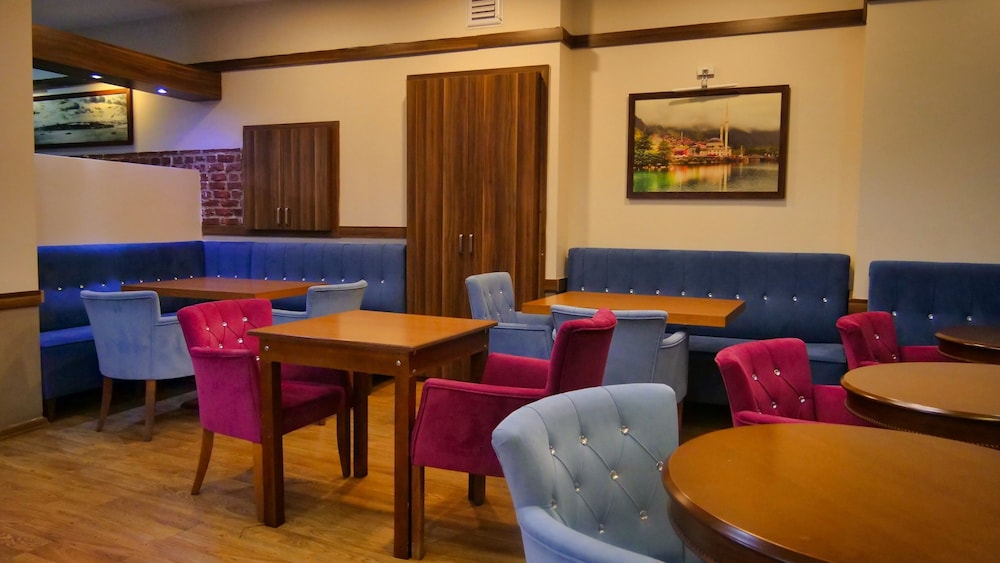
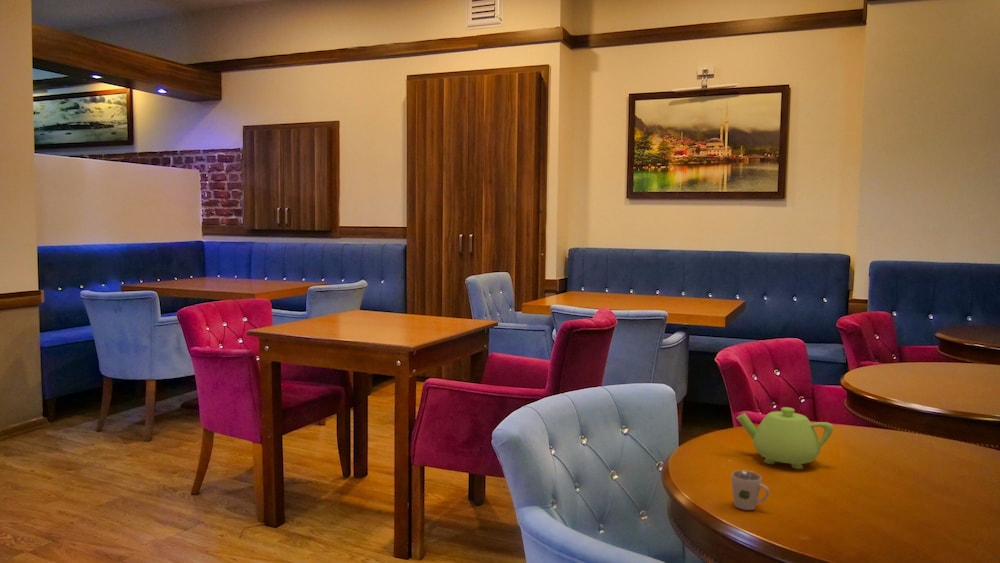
+ cup [731,469,770,511]
+ teapot [736,406,834,470]
